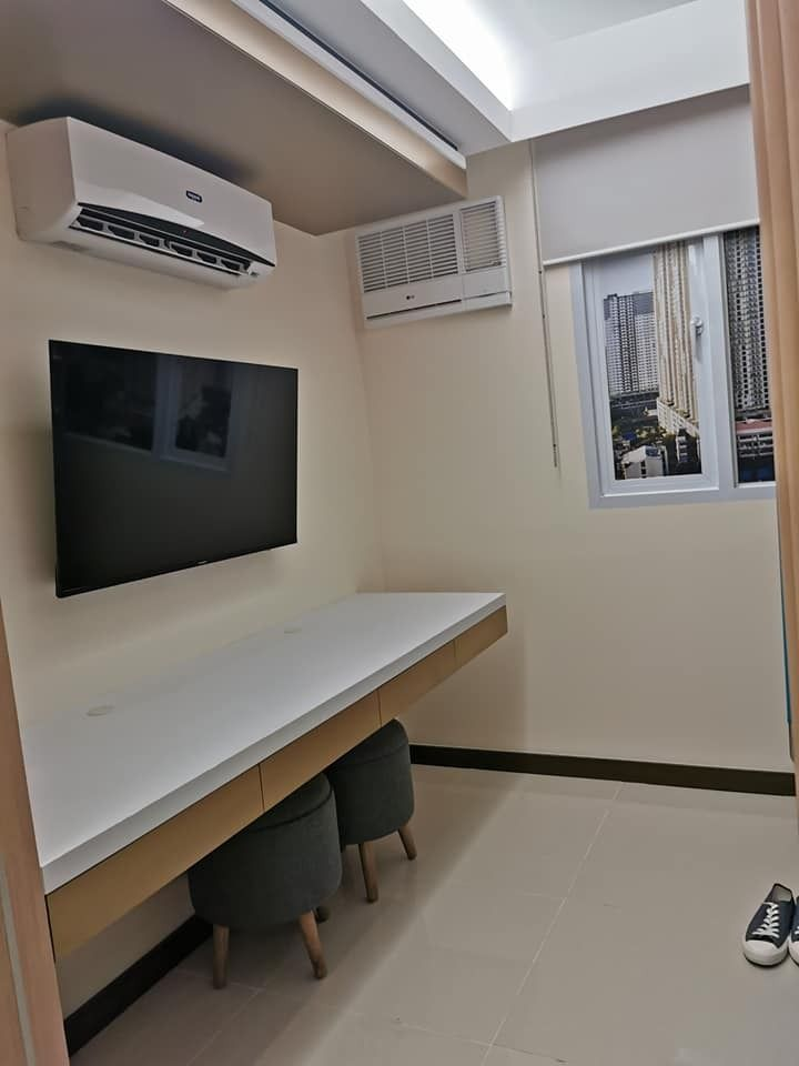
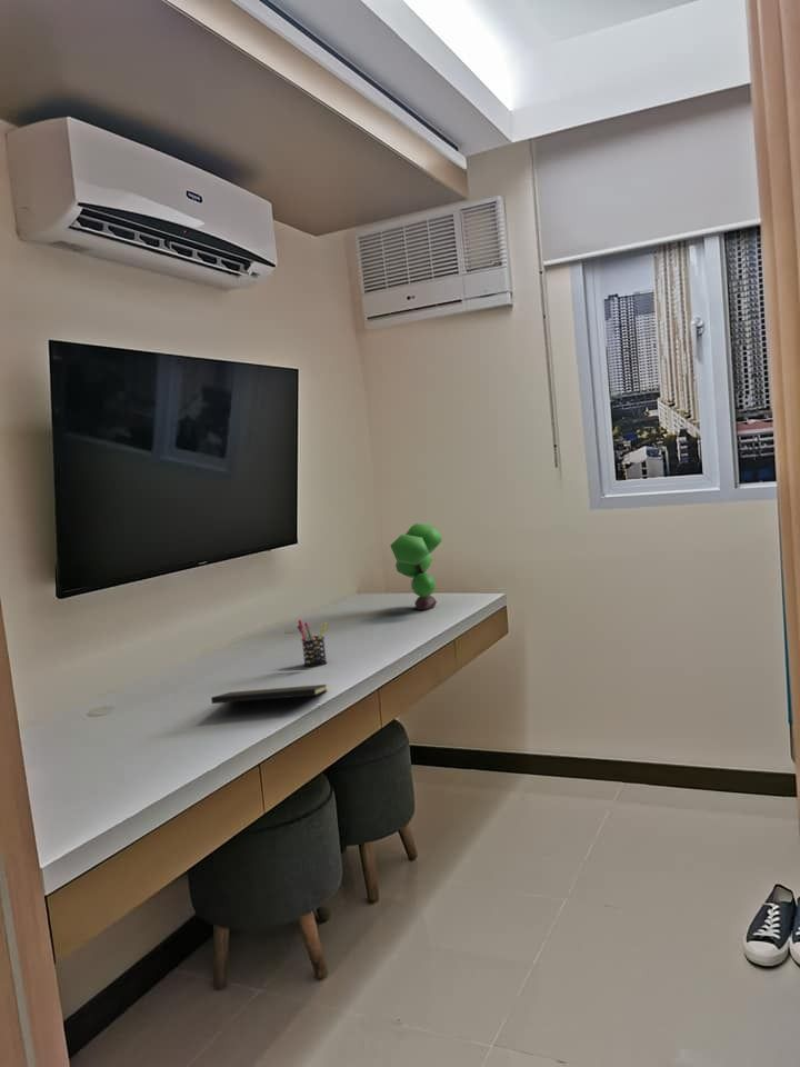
+ plant [389,522,443,611]
+ notepad [210,684,329,709]
+ pen holder [297,619,328,668]
